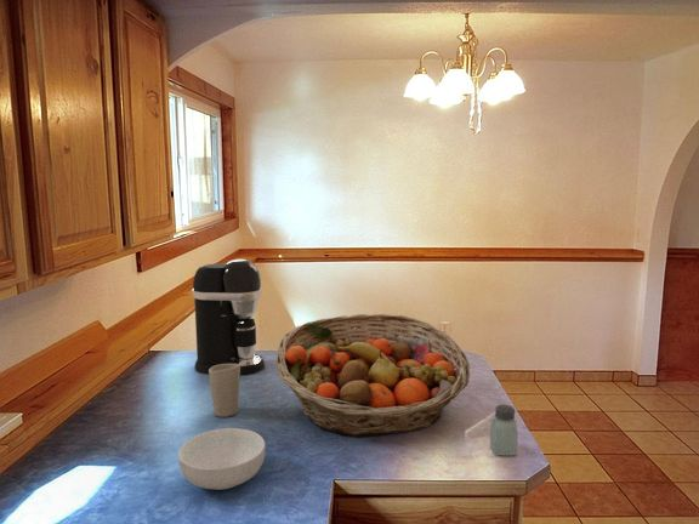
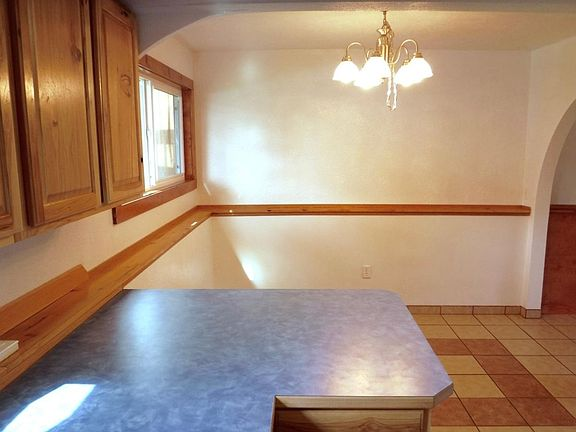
- fruit basket [274,313,471,438]
- cereal bowl [177,427,267,491]
- saltshaker [489,404,519,456]
- cup [208,364,241,418]
- coffee maker [192,258,266,376]
